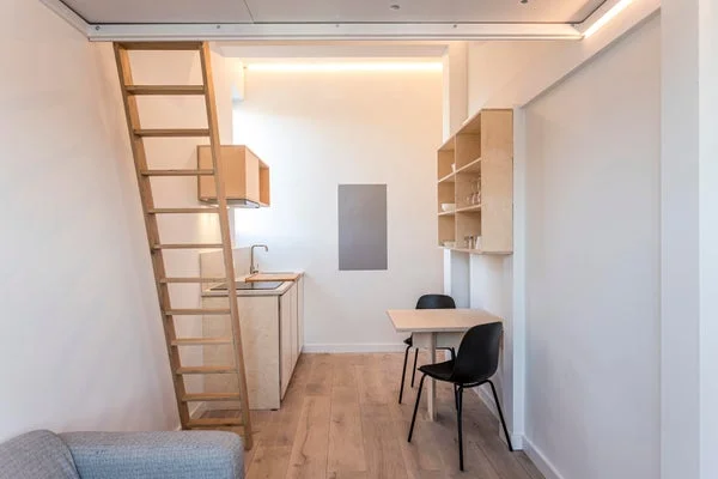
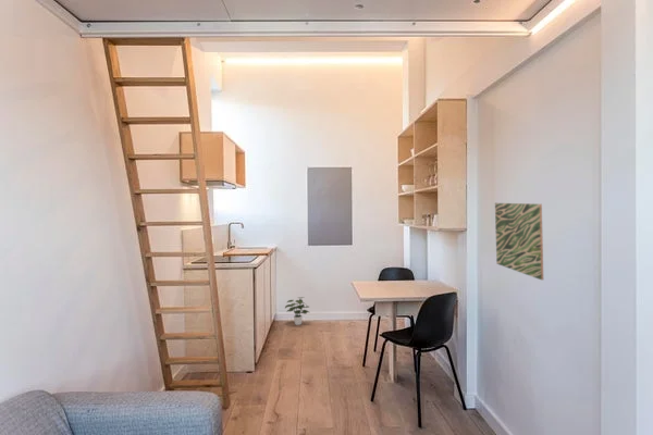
+ potted plant [284,296,310,326]
+ wall art [494,202,544,281]
